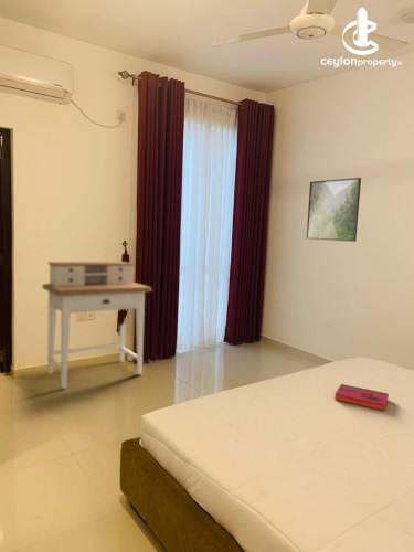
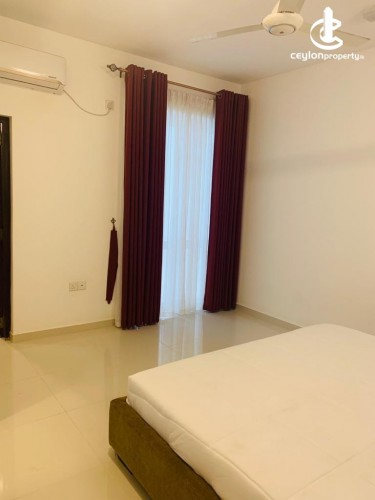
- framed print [305,177,362,243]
- hardback book [333,383,390,412]
- desk [41,261,153,390]
